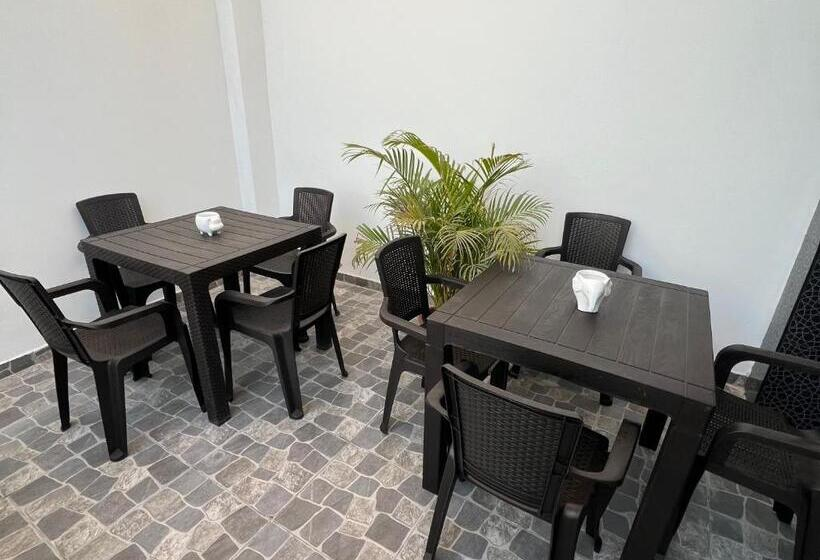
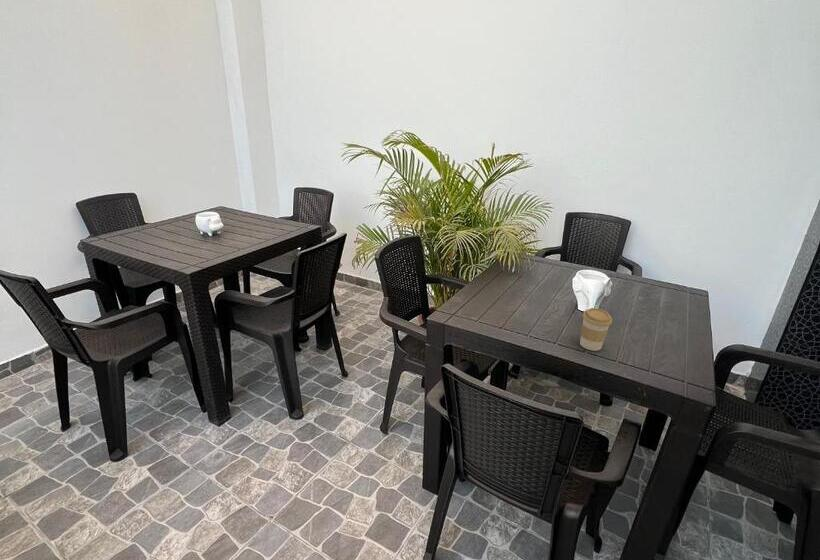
+ coffee cup [579,307,613,352]
